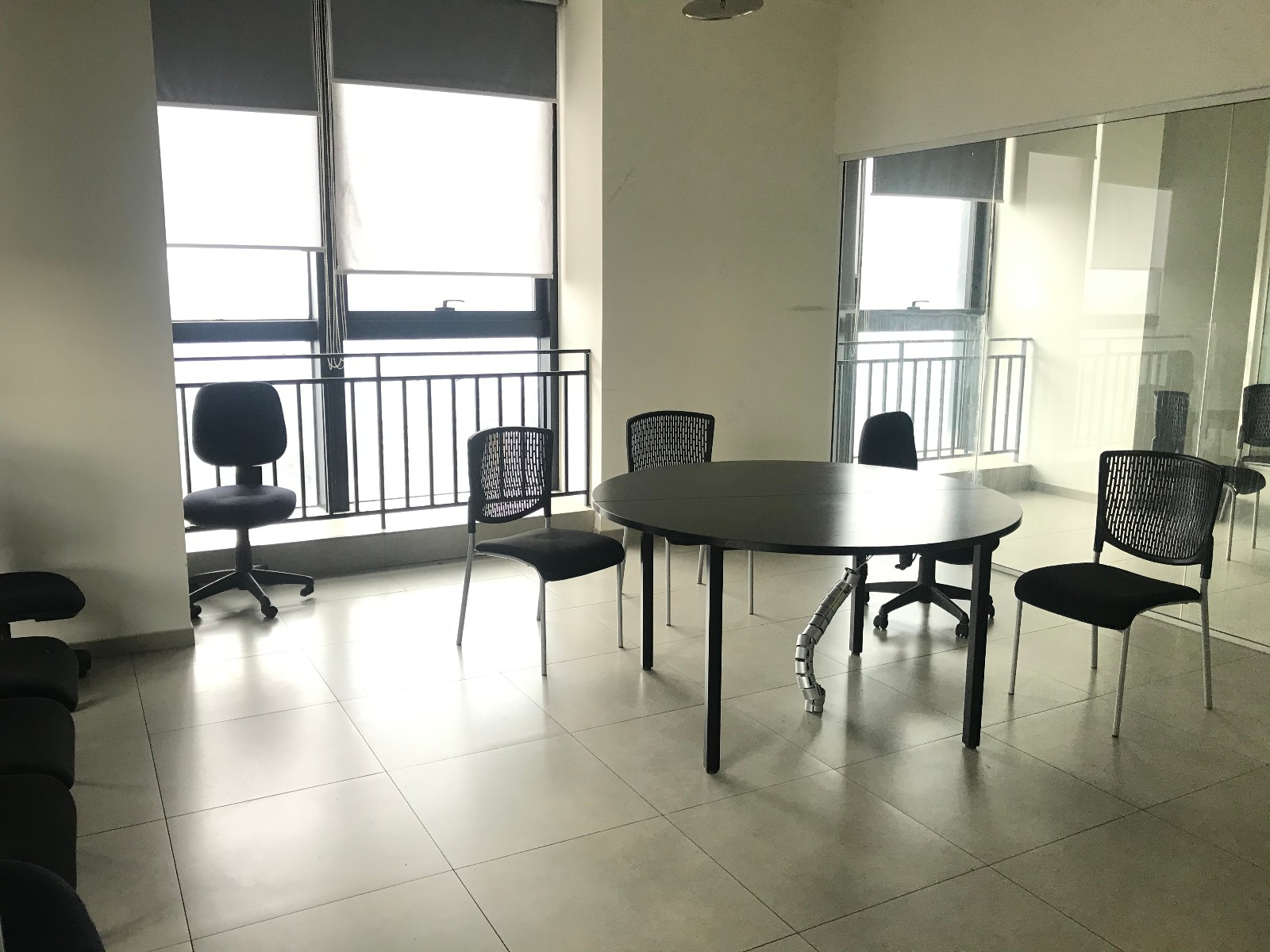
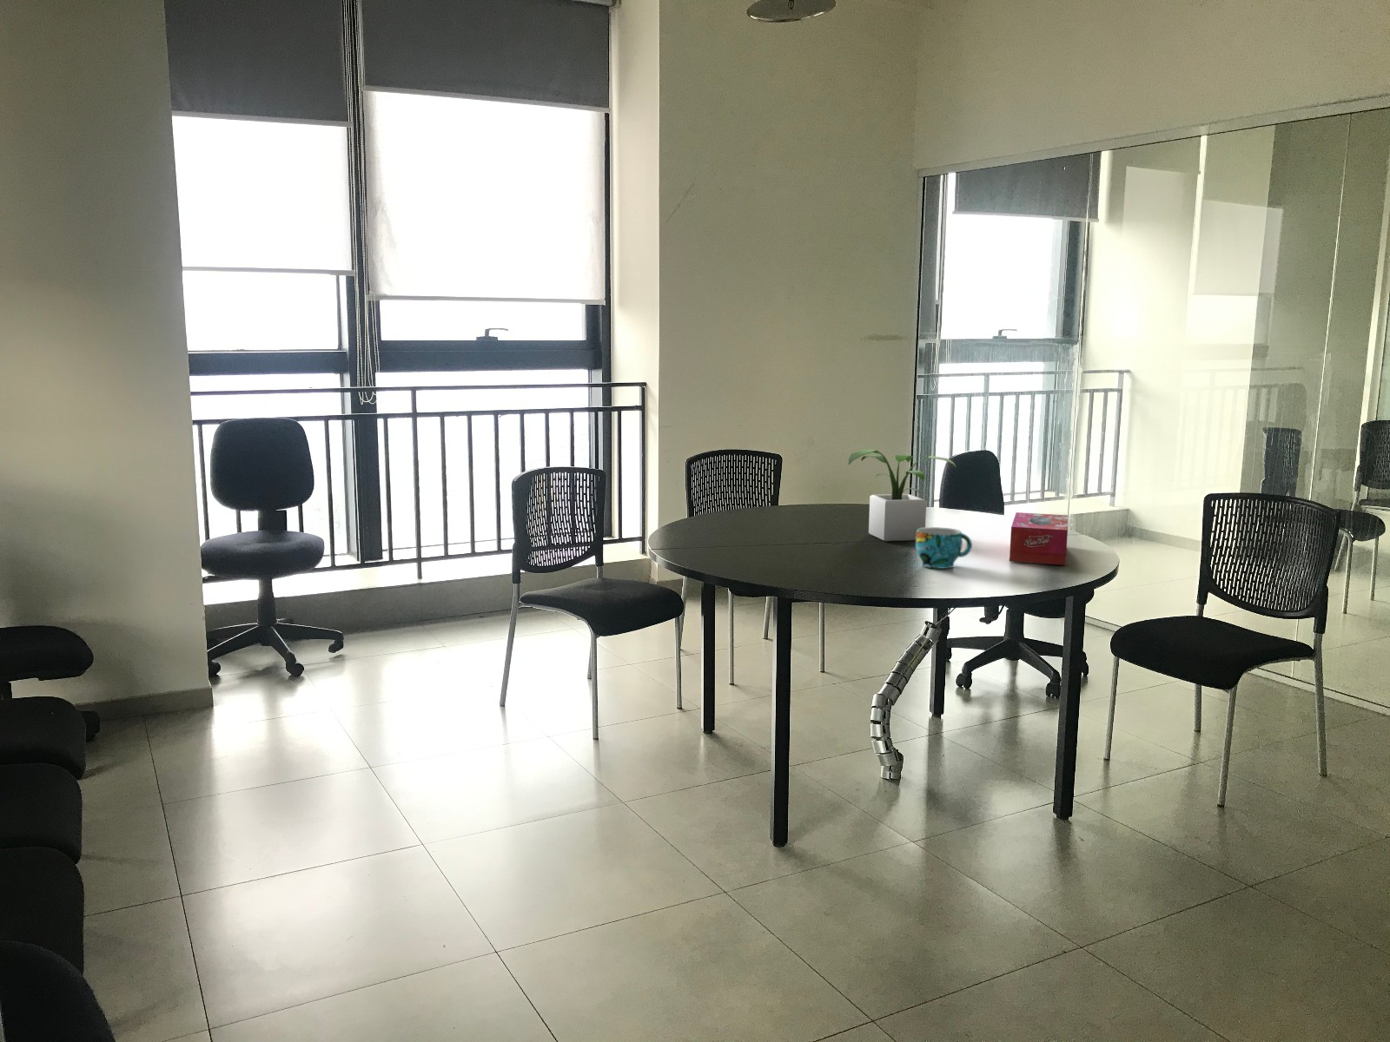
+ potted plant [848,448,957,542]
+ cup [915,526,973,569]
+ tissue box [1009,511,1068,566]
